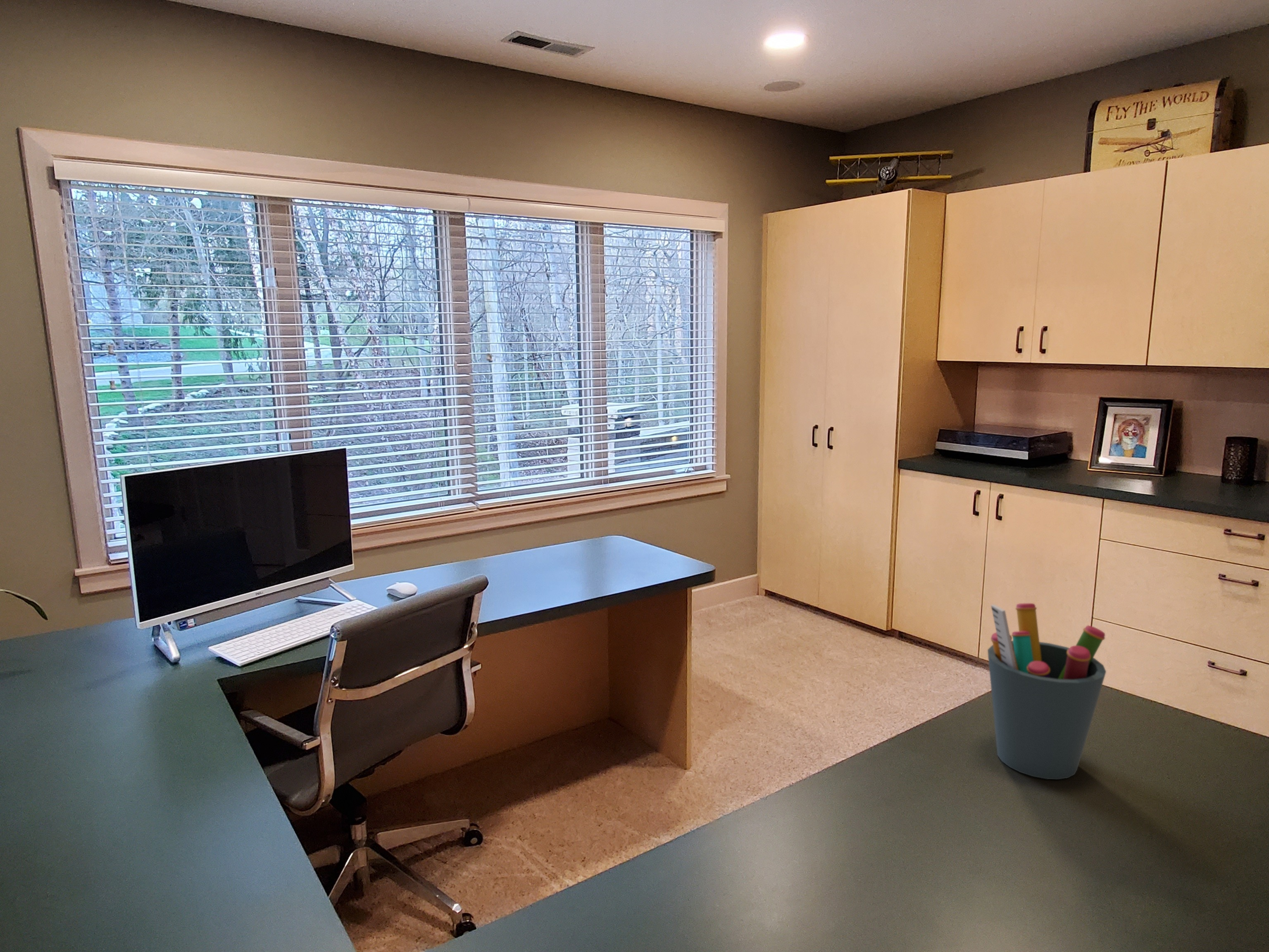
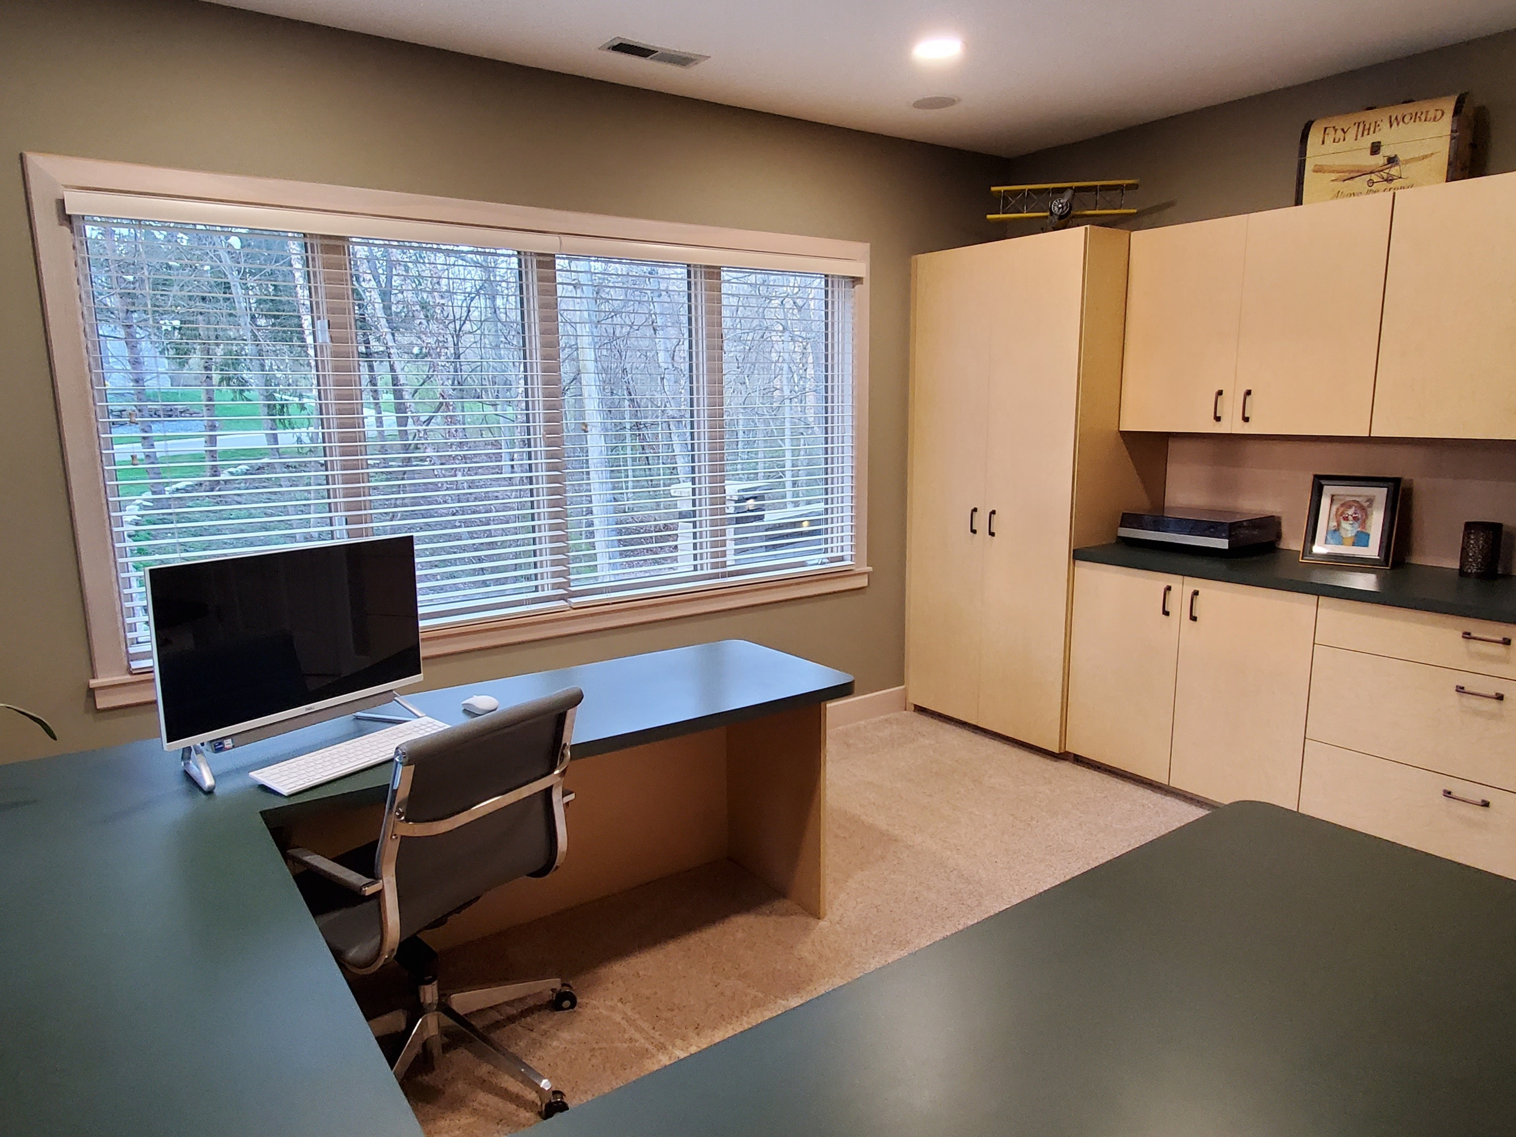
- pen holder [987,603,1107,780]
